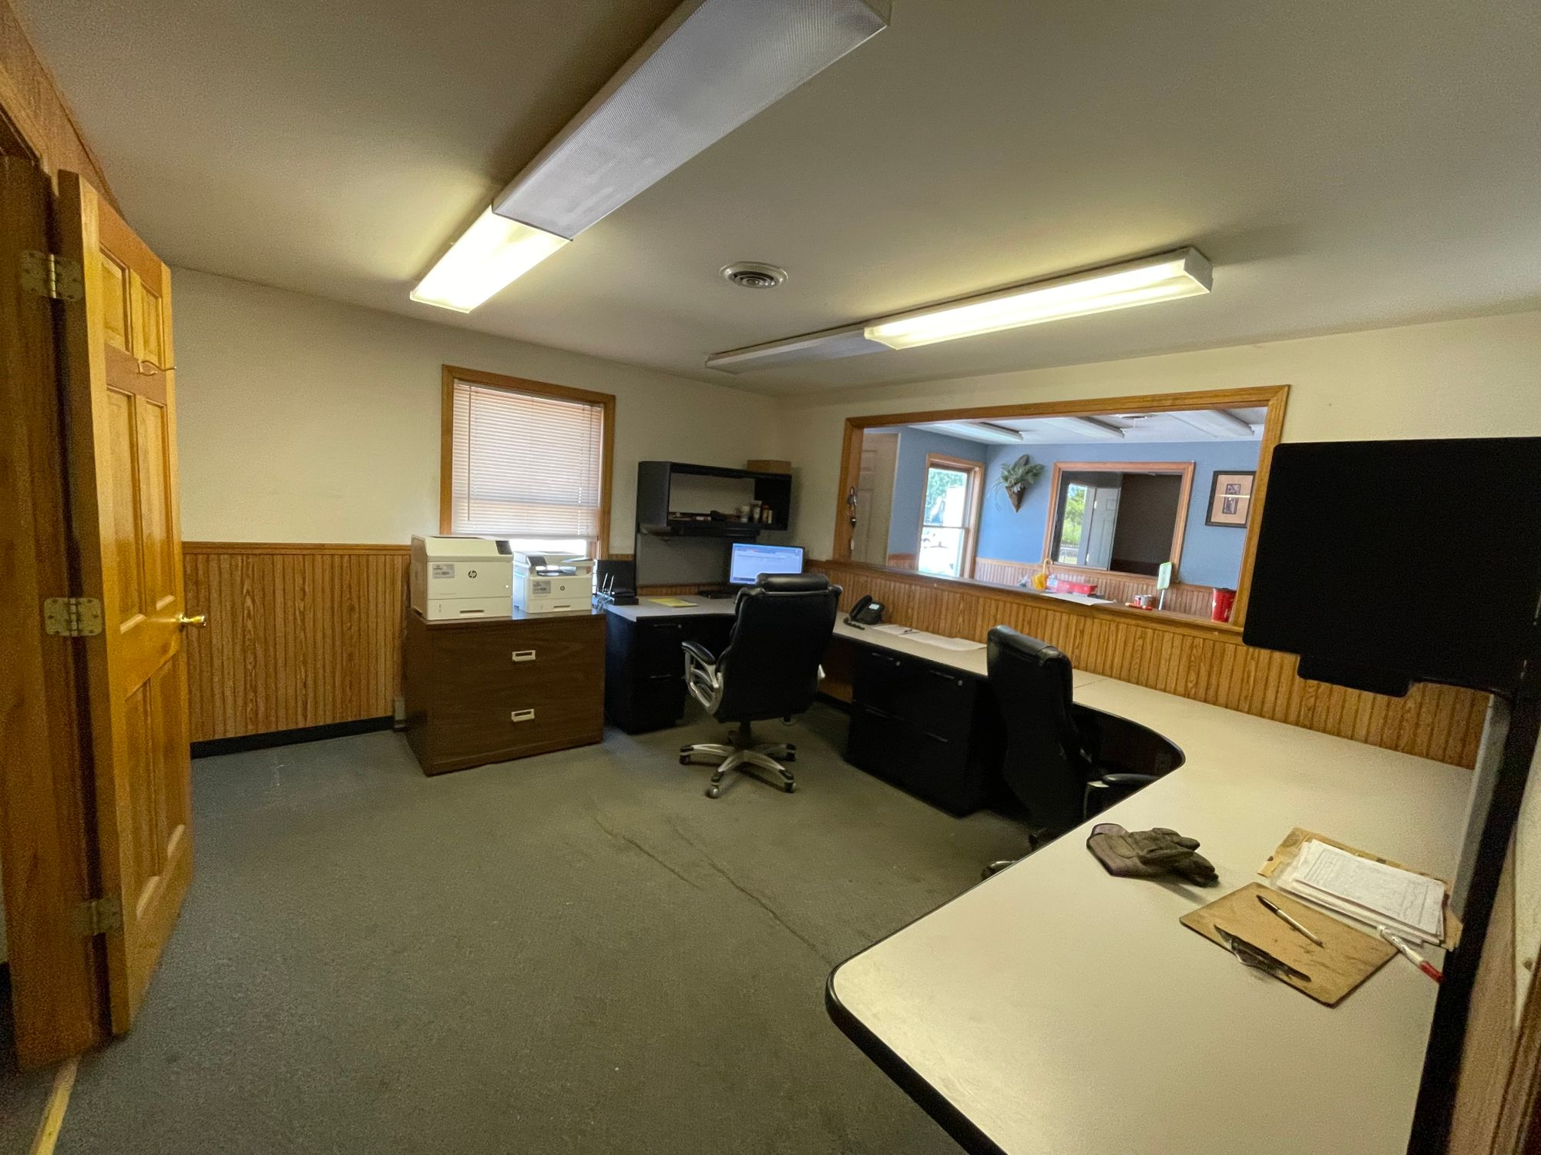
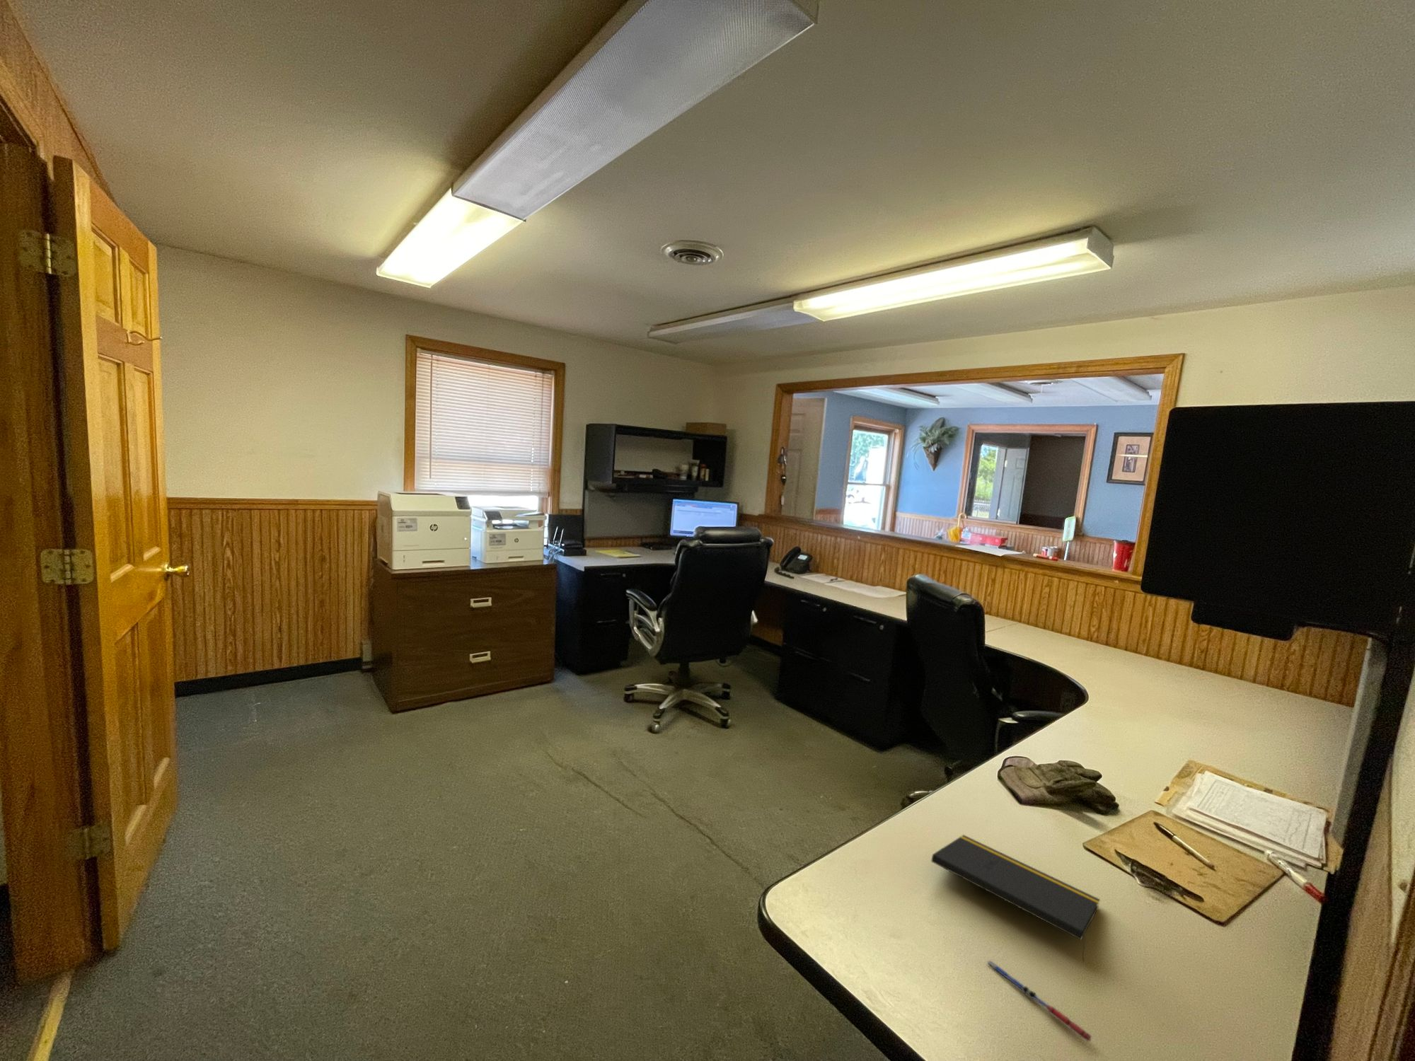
+ pen [986,960,1092,1042]
+ notepad [930,834,1101,963]
